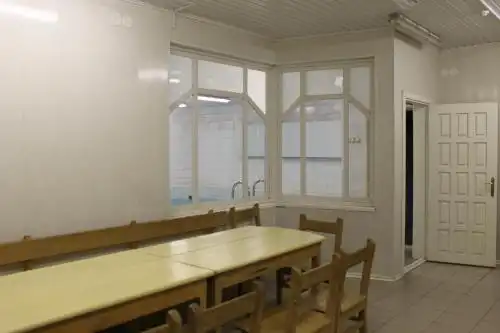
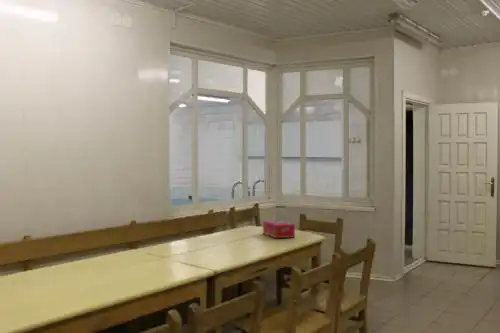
+ tissue box [262,220,296,239]
